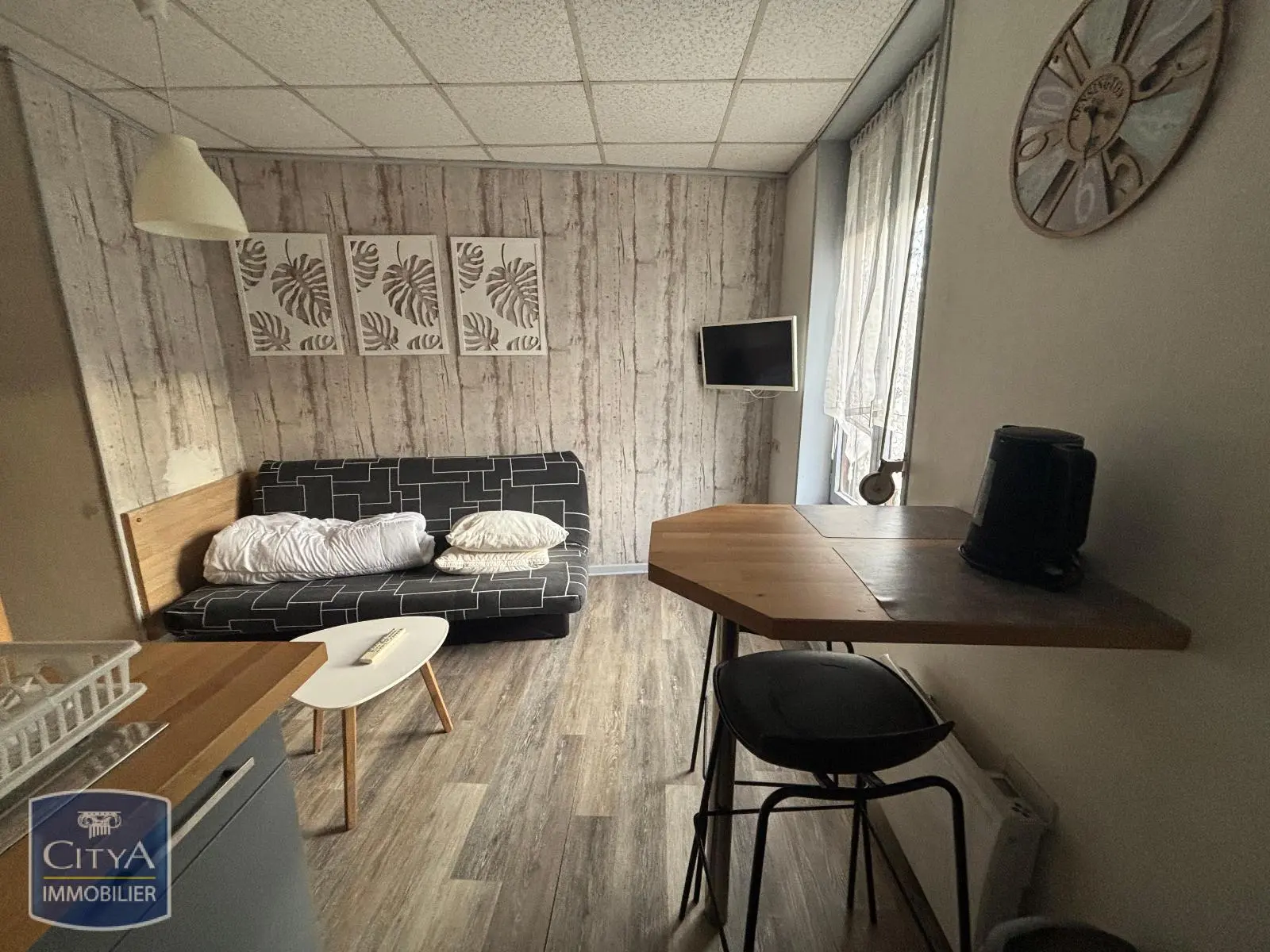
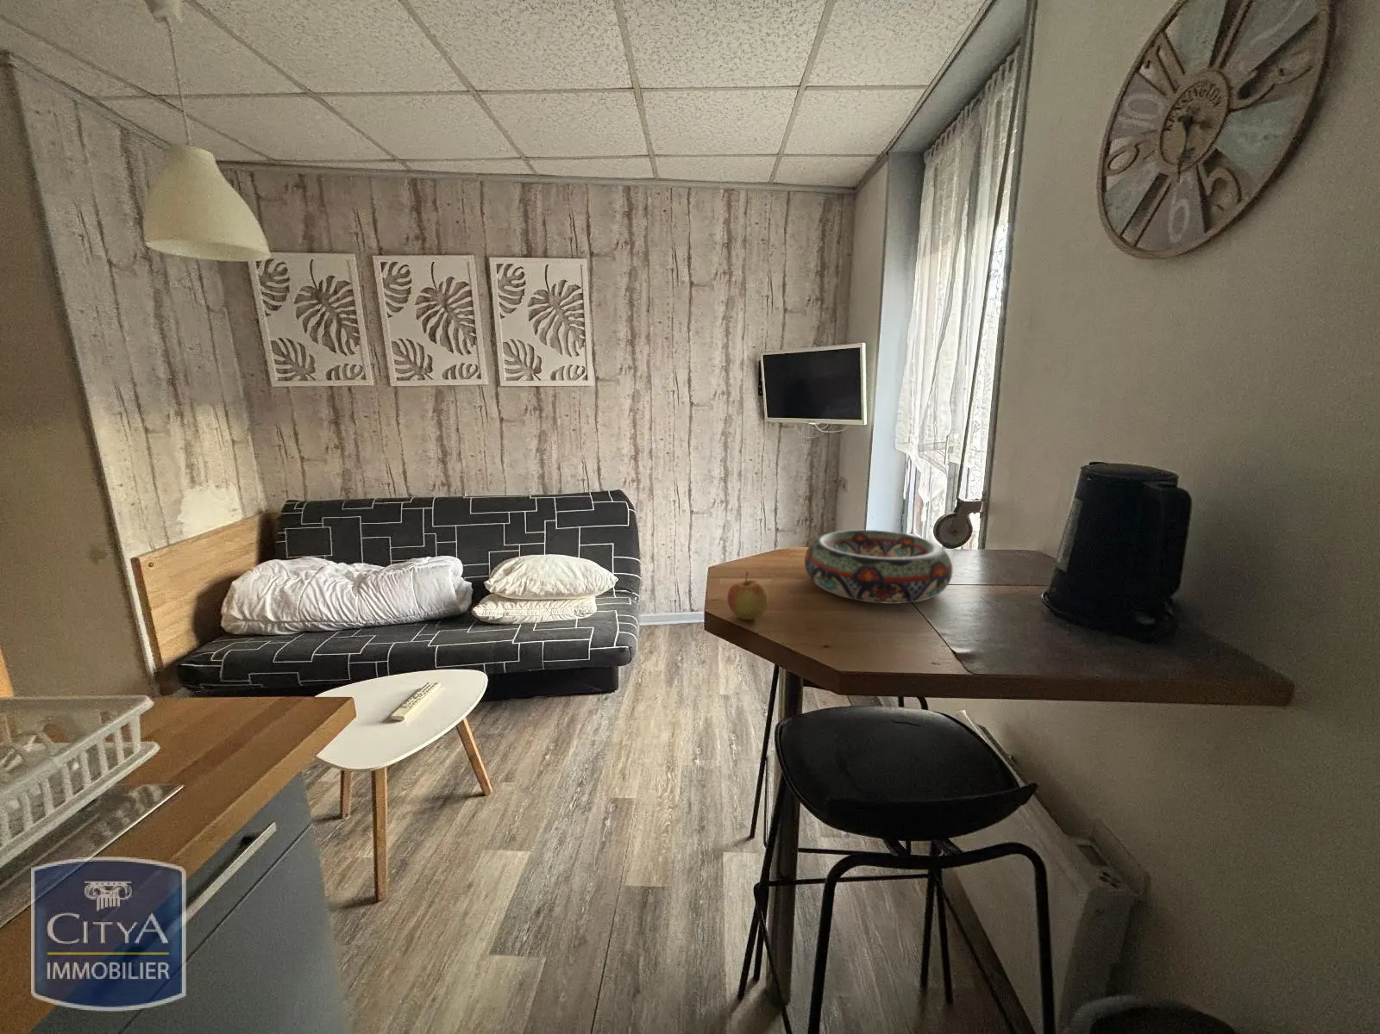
+ apple [726,571,769,620]
+ decorative bowl [804,529,953,605]
